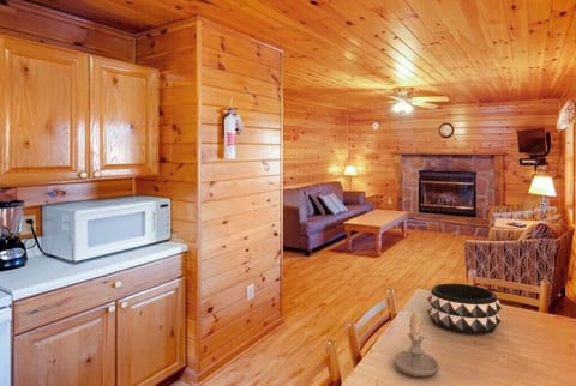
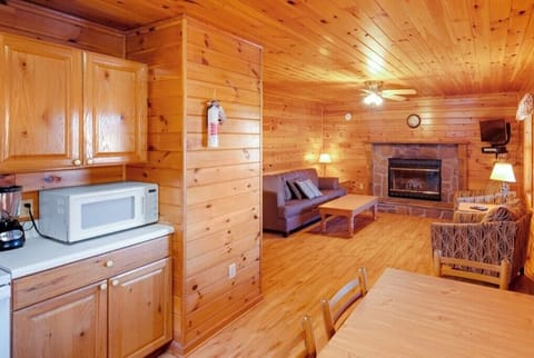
- decorative bowl [426,283,503,336]
- candle [392,309,440,378]
